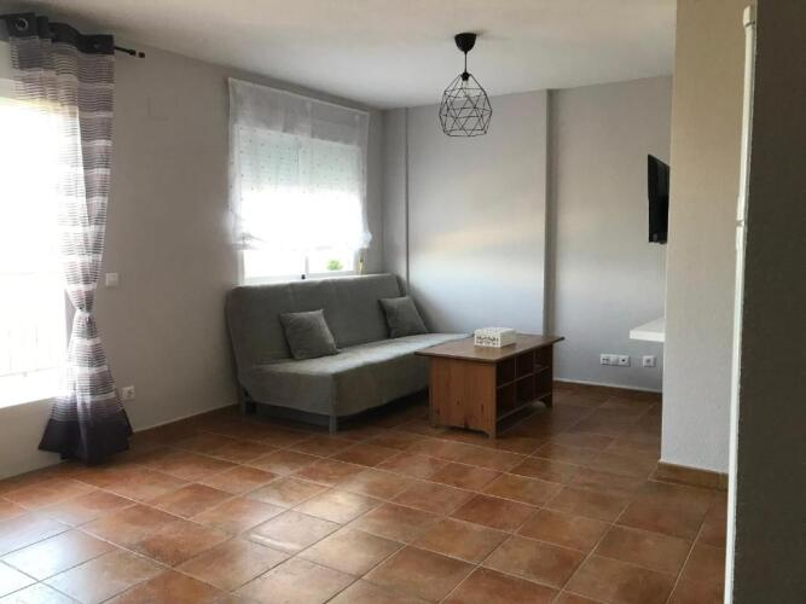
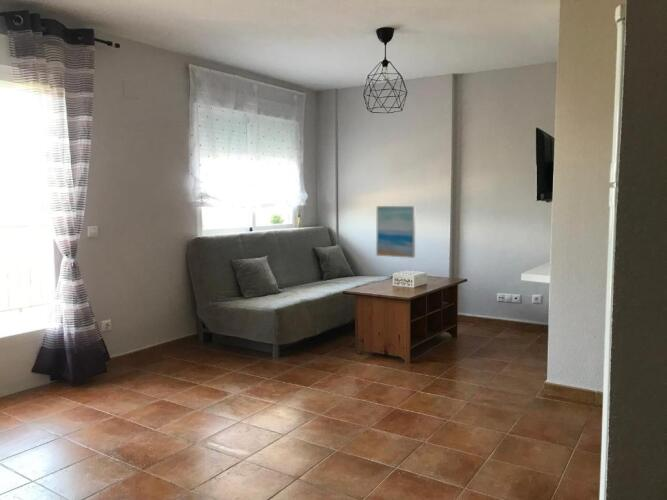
+ wall art [375,205,416,259]
